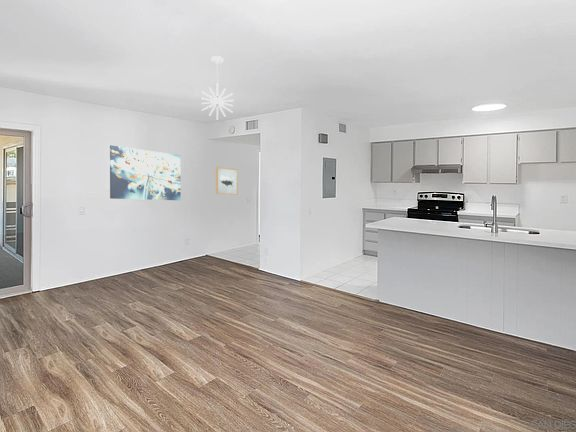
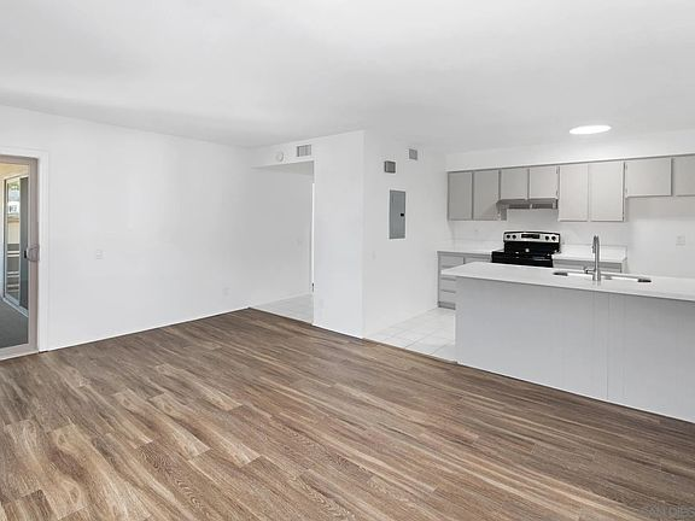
- wall art [215,166,239,196]
- pendant light [200,55,235,121]
- wall art [109,144,182,201]
